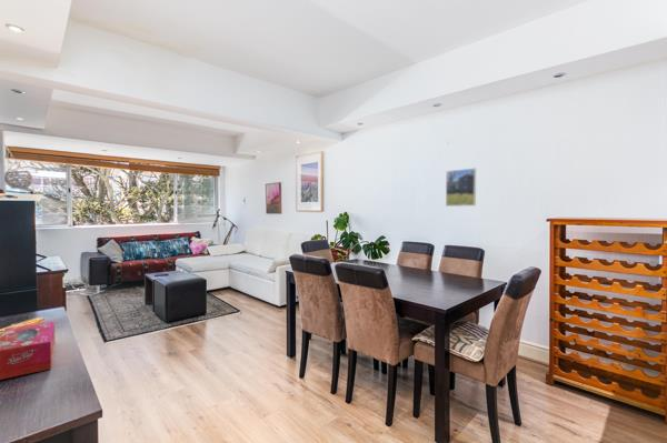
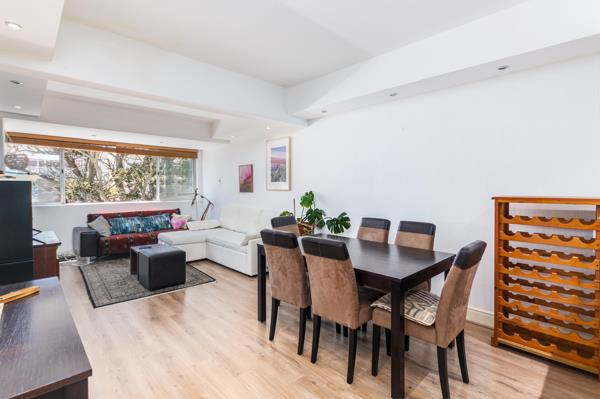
- tissue box [0,320,56,381]
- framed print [445,168,477,208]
